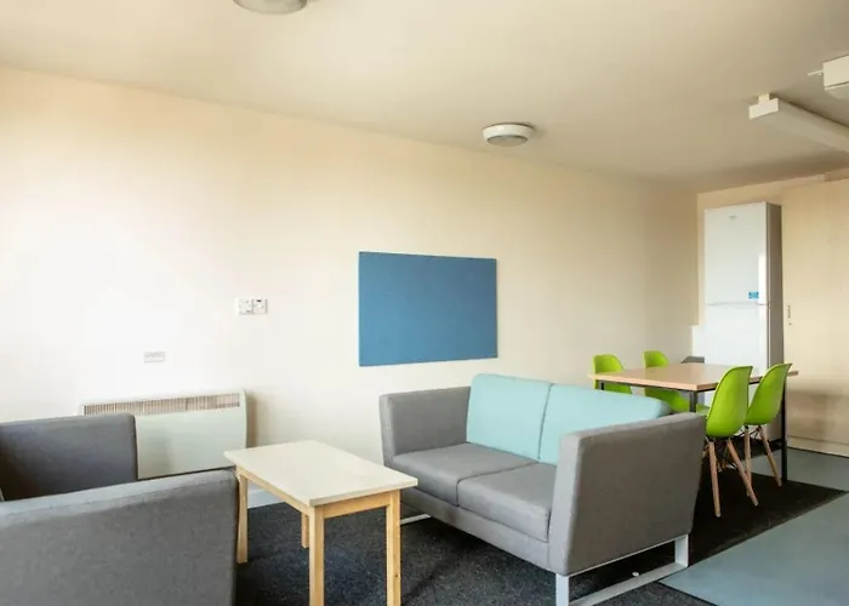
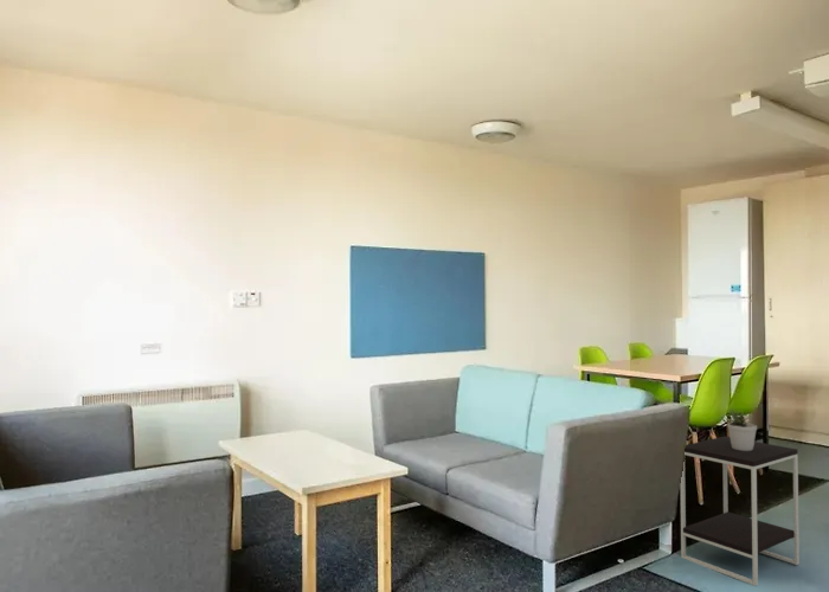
+ side table [680,436,801,587]
+ potted plant [726,406,758,451]
